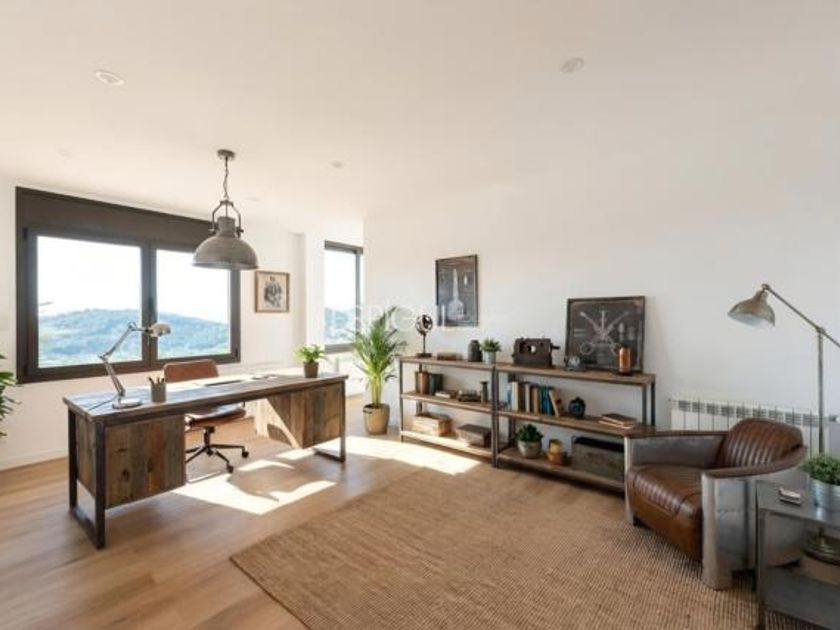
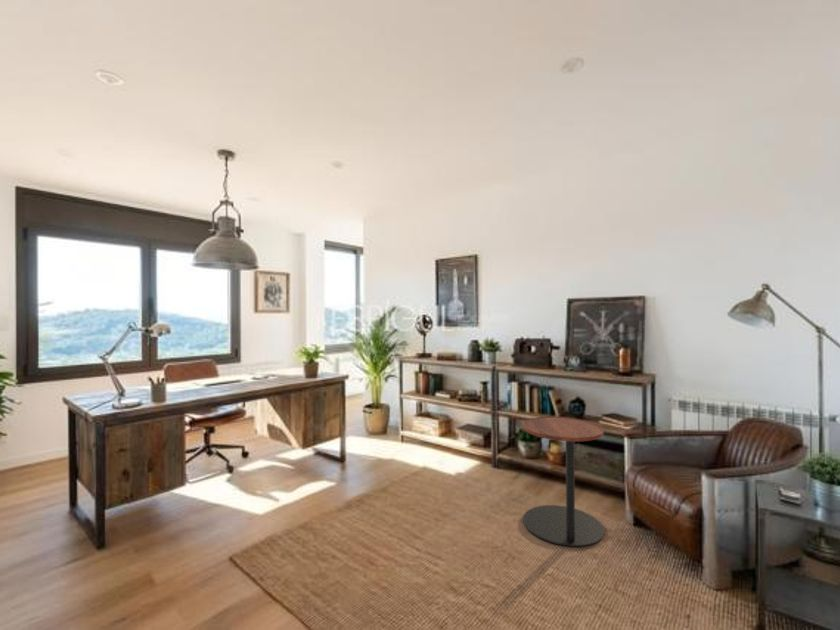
+ side table [521,416,605,548]
